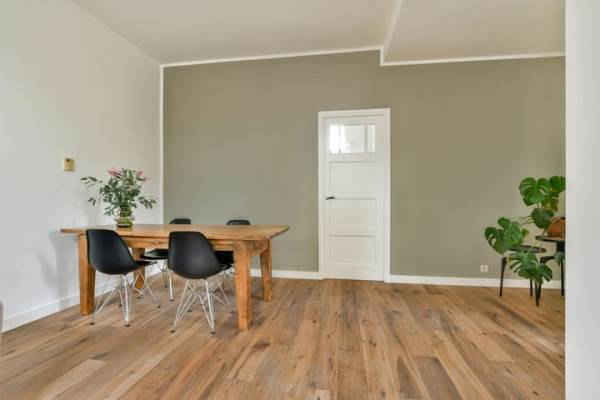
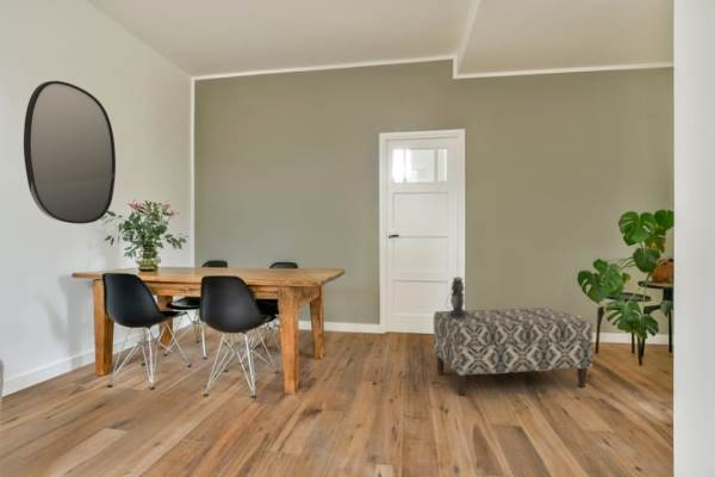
+ lantern [444,277,467,320]
+ bench [433,306,593,397]
+ home mirror [23,80,117,225]
